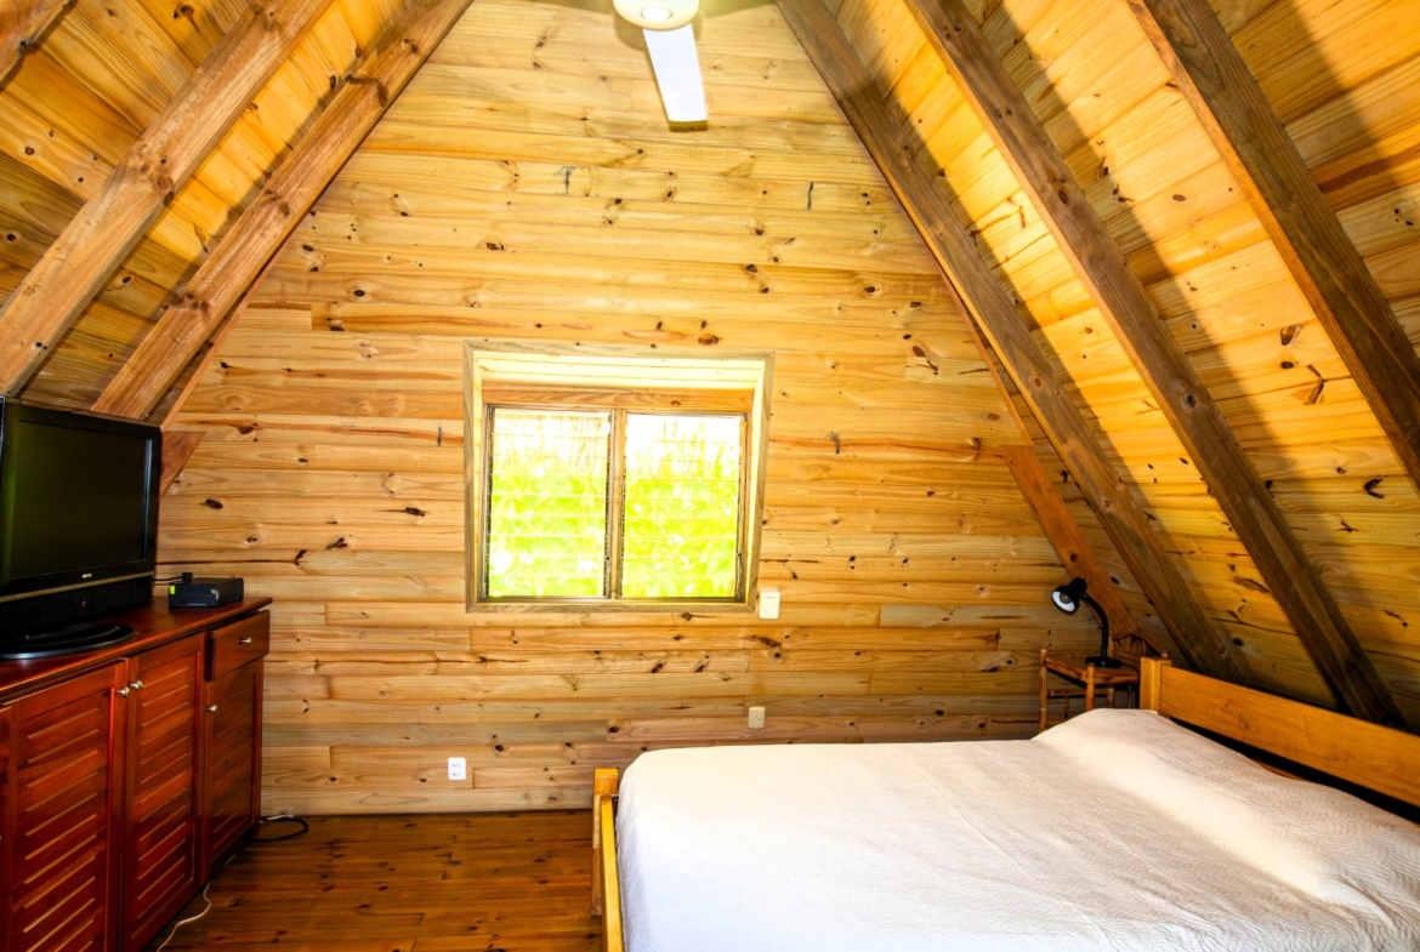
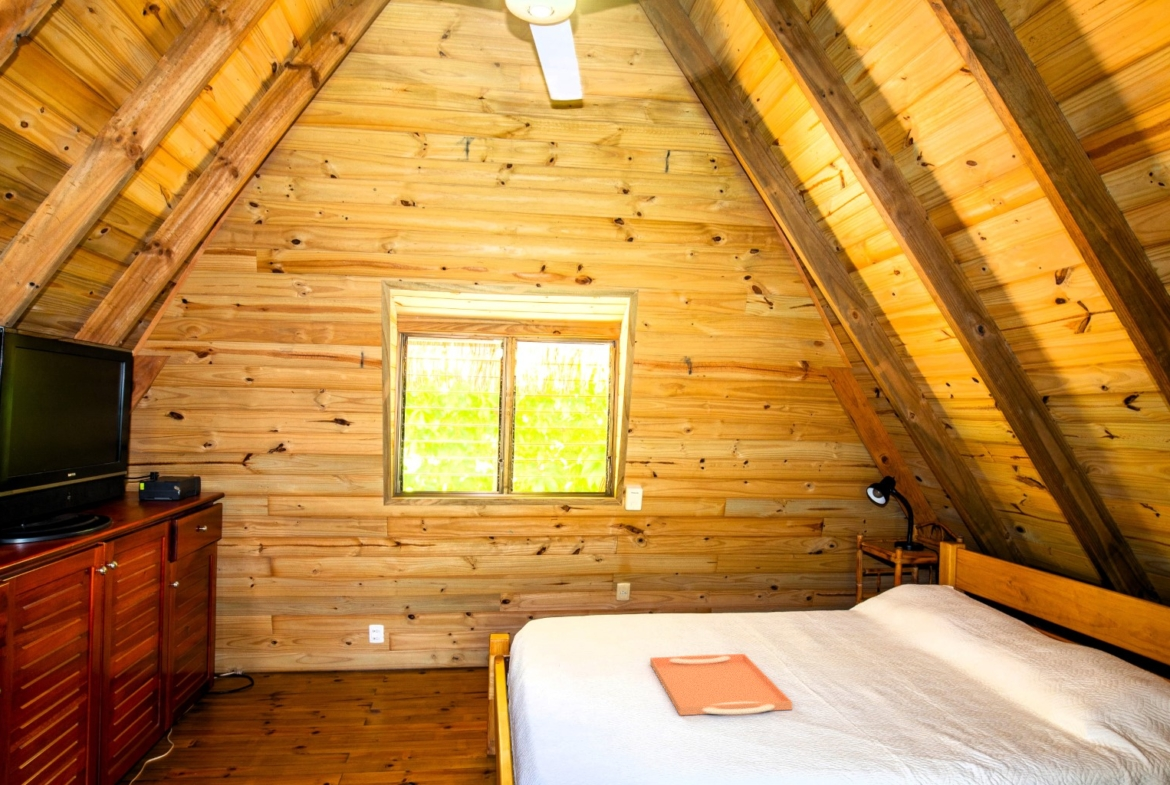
+ serving tray [649,653,793,716]
